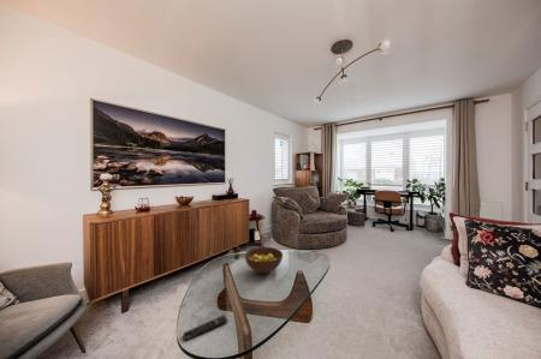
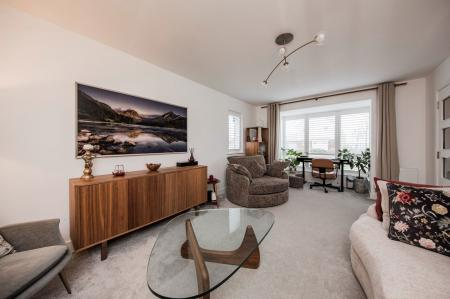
- fruit bowl [244,246,284,275]
- remote control [182,313,230,342]
